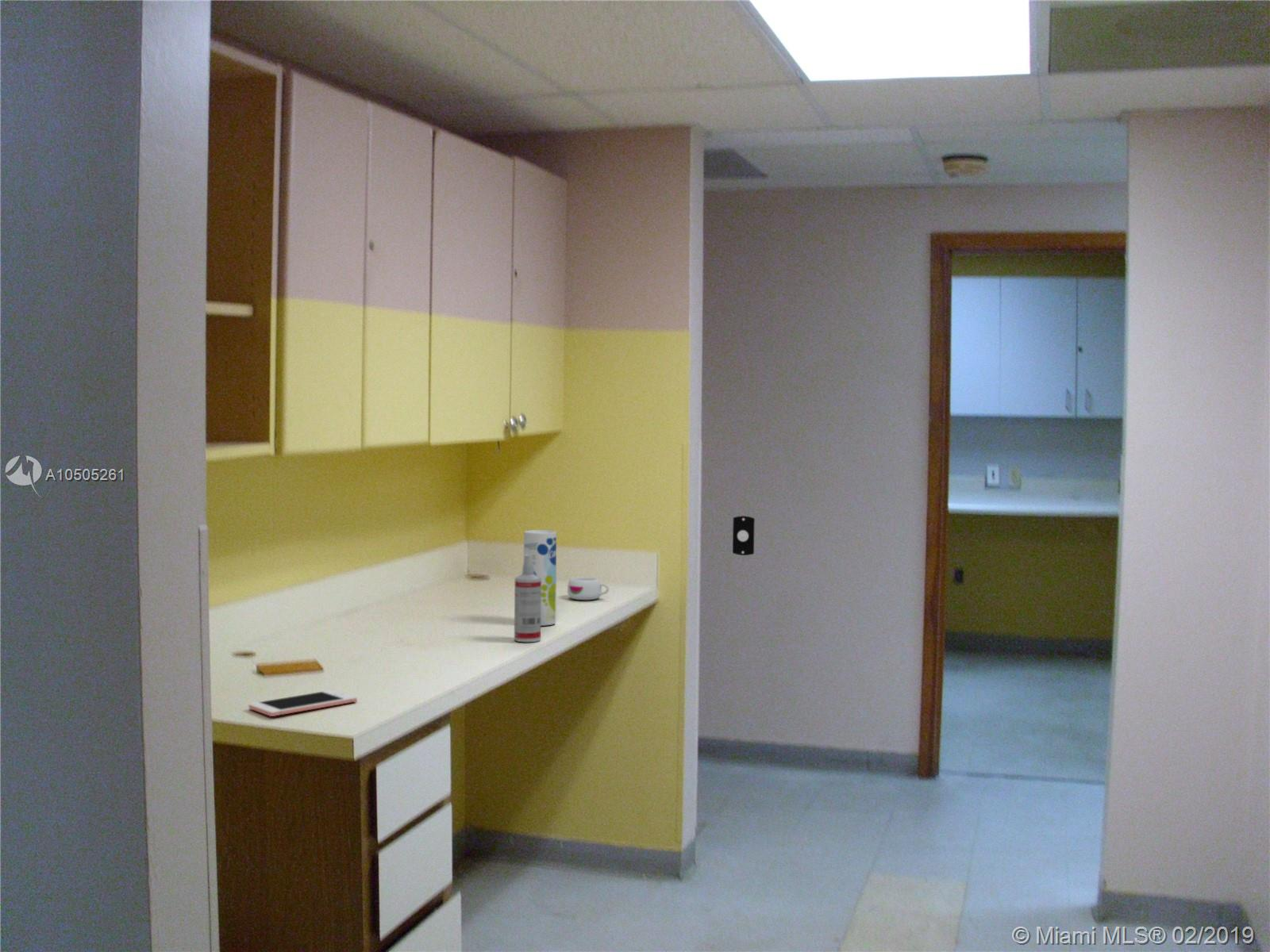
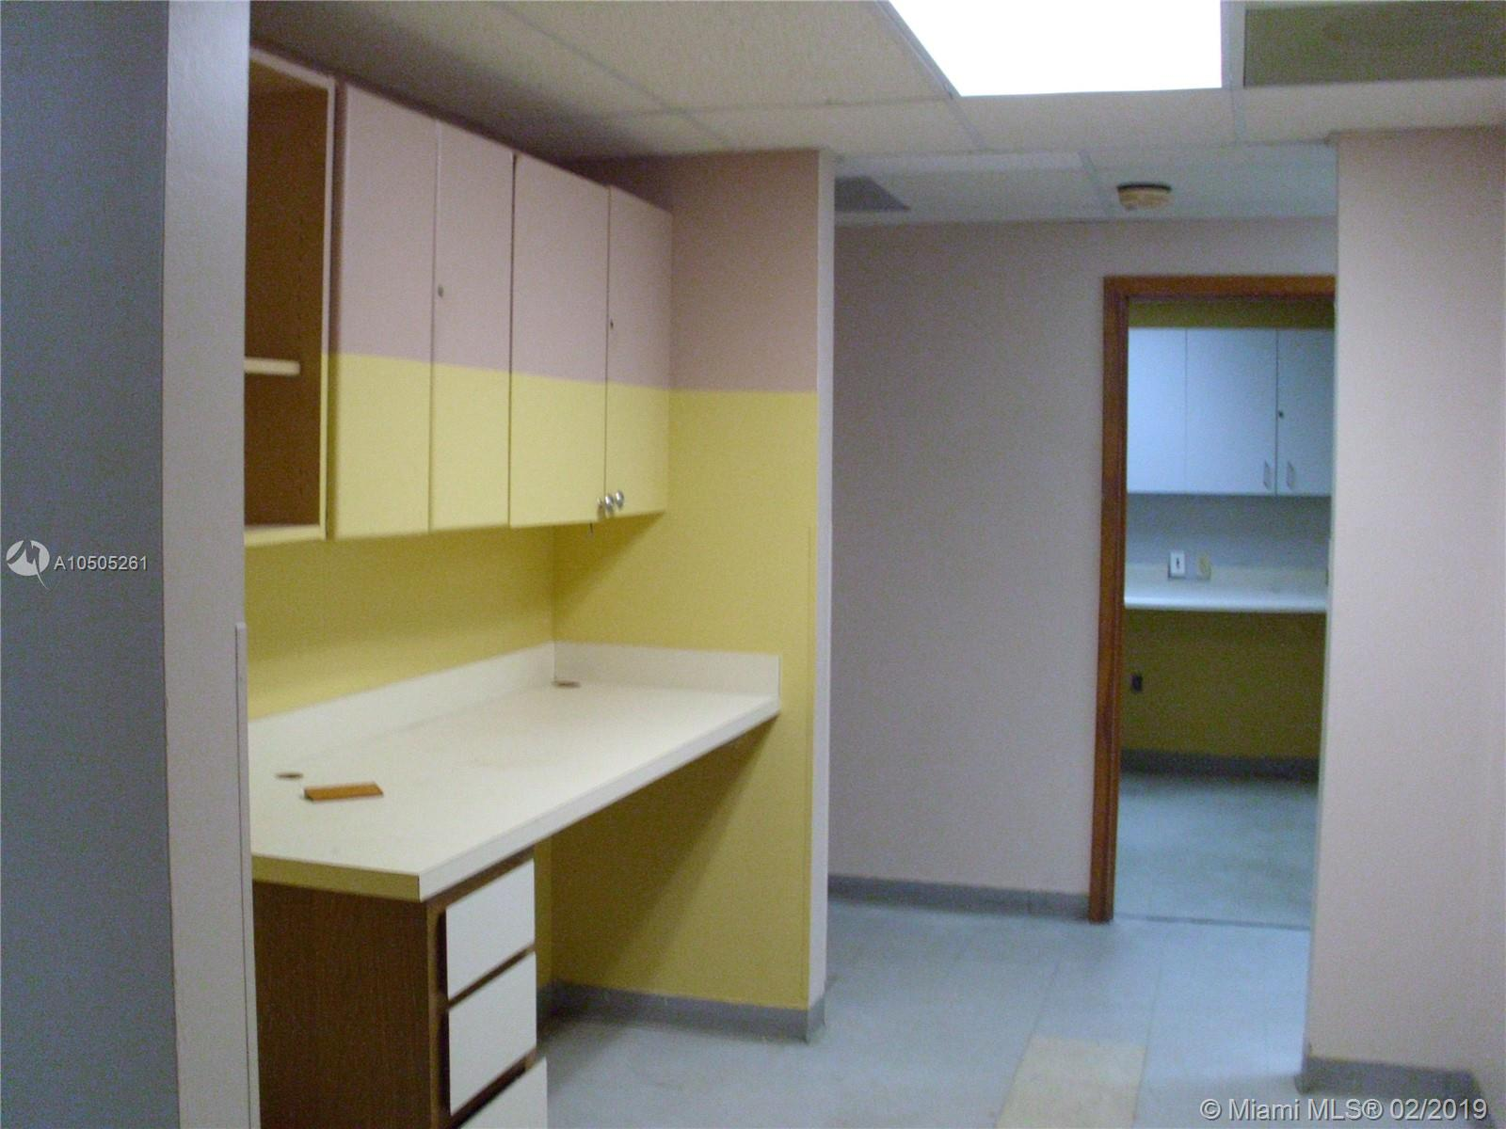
- spray bottle [514,555,541,643]
- light switch [732,515,756,556]
- canister [523,529,557,627]
- mug [567,576,610,601]
- cell phone [248,689,358,717]
